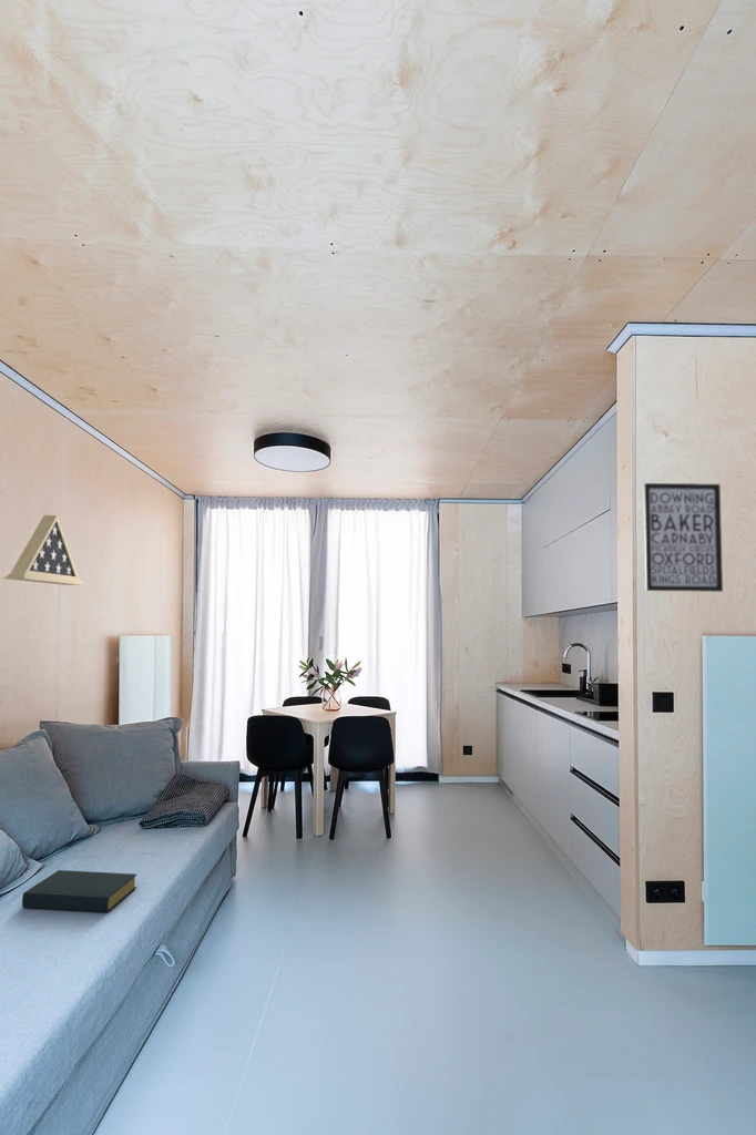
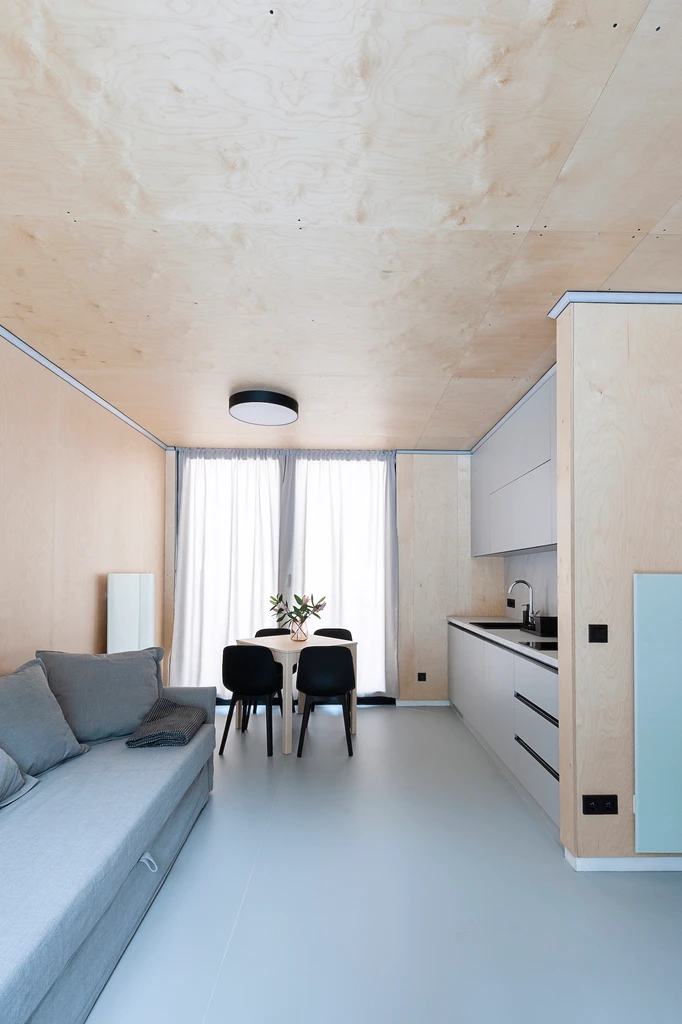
- display case [3,514,84,586]
- wall art [642,482,724,593]
- hardback book [21,869,137,913]
